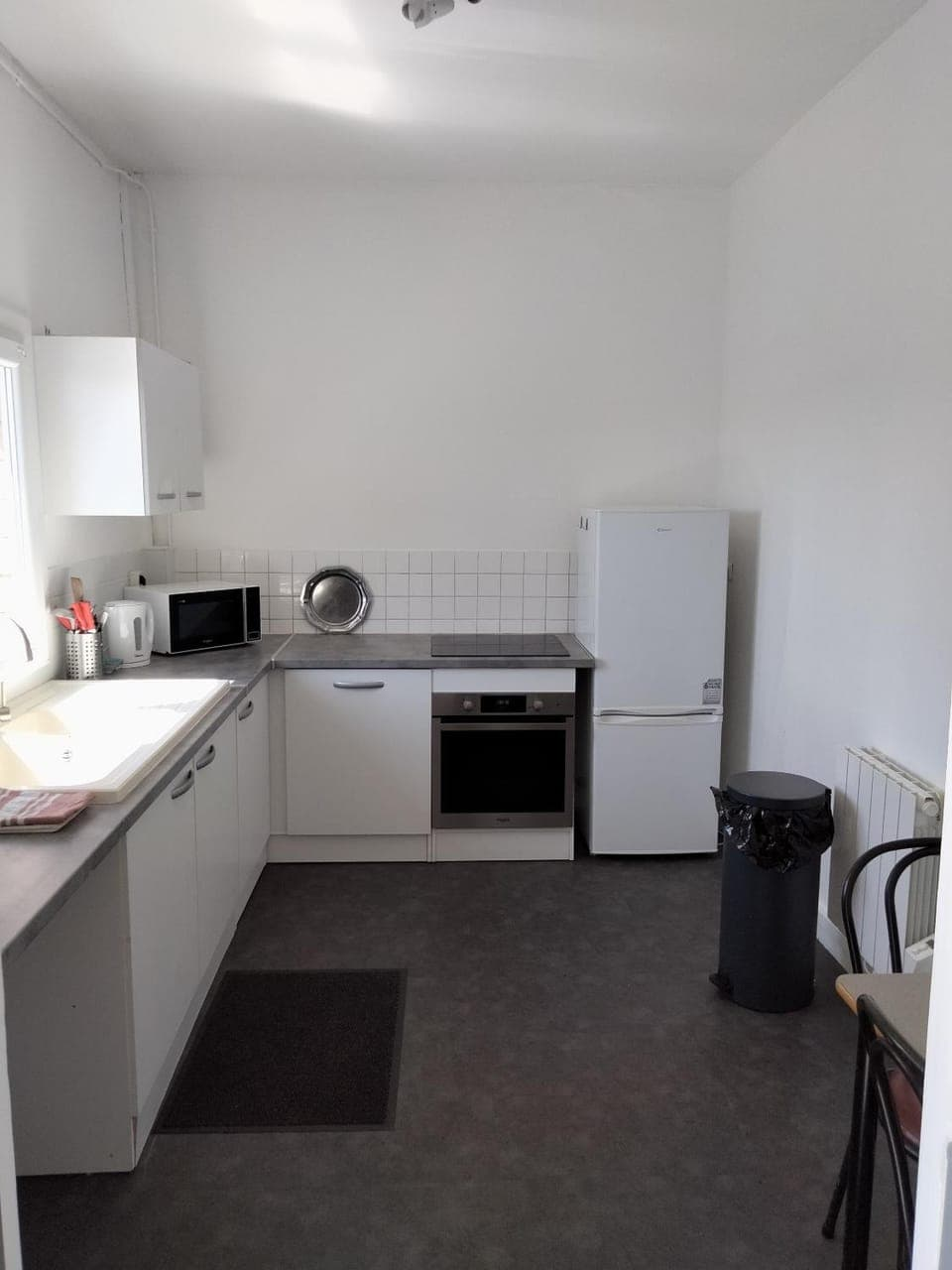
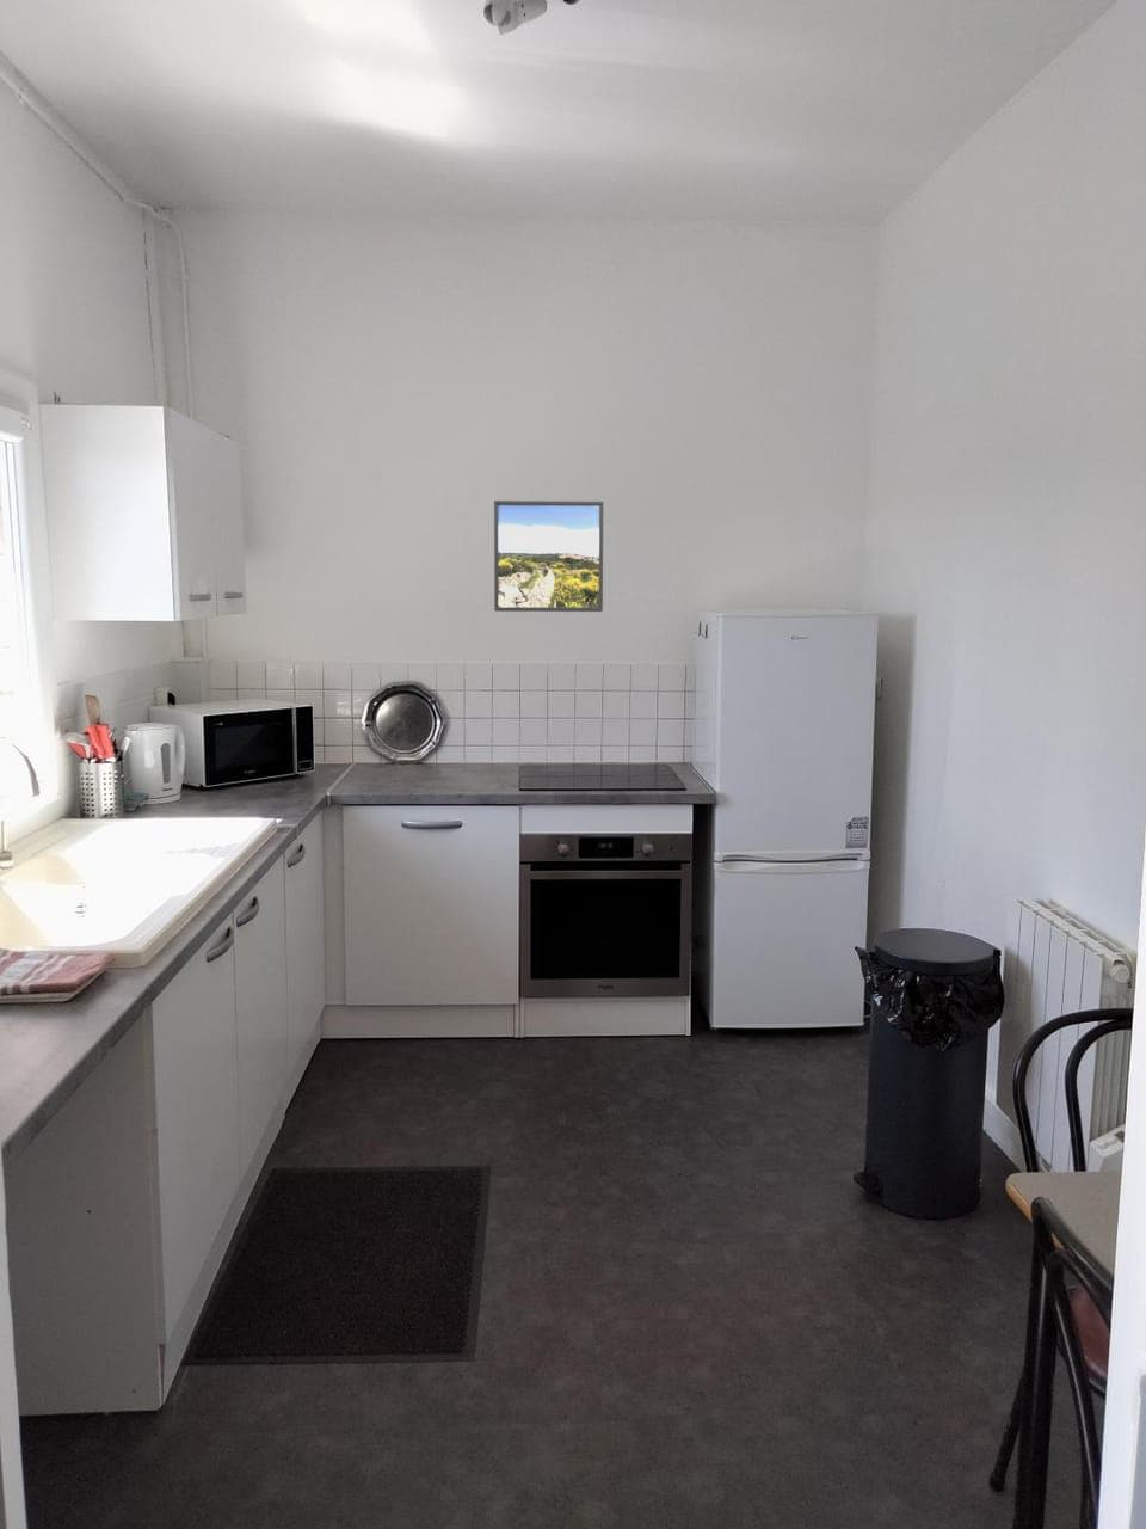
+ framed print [494,500,604,613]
